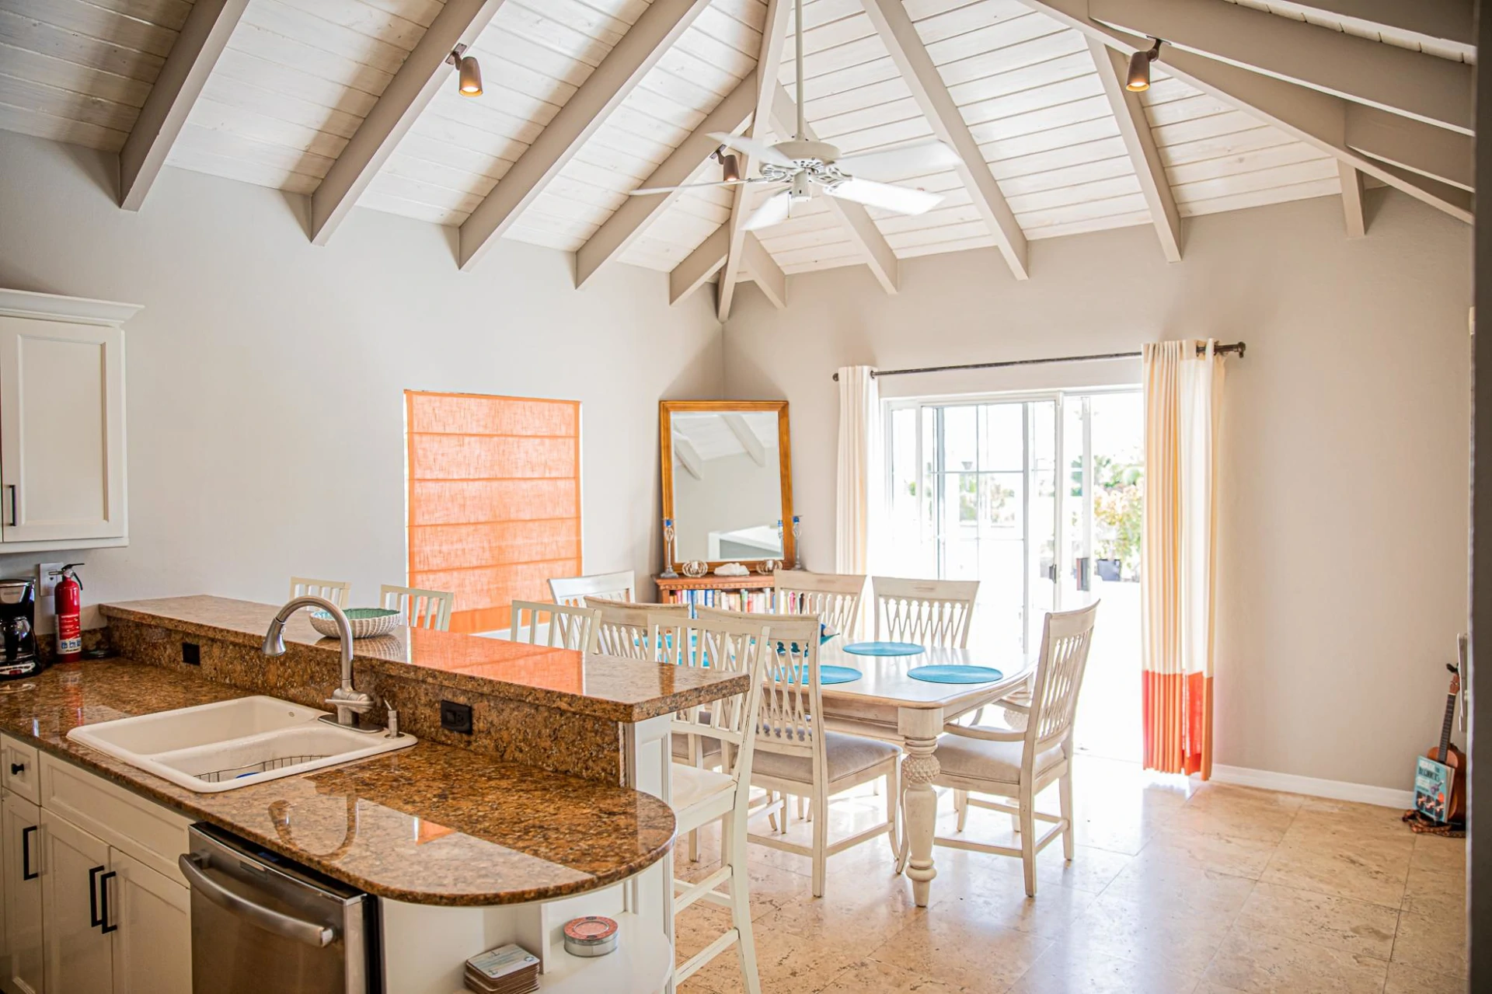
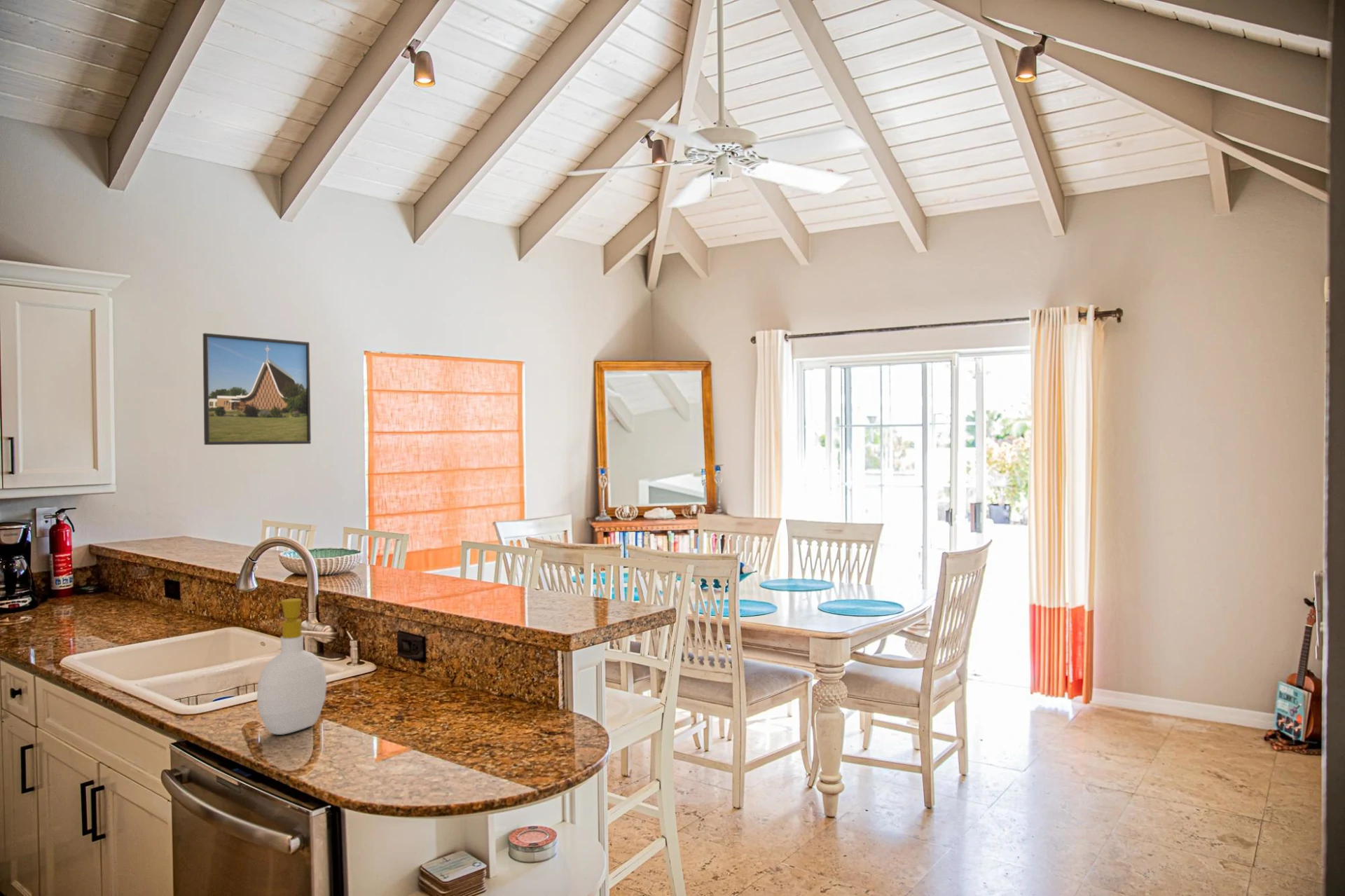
+ soap bottle [256,598,327,736]
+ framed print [202,332,312,446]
